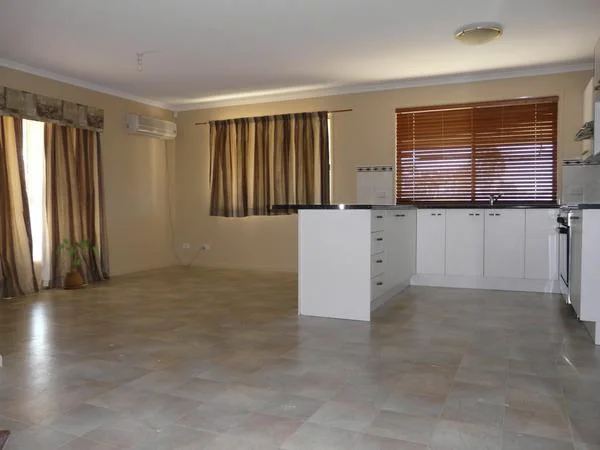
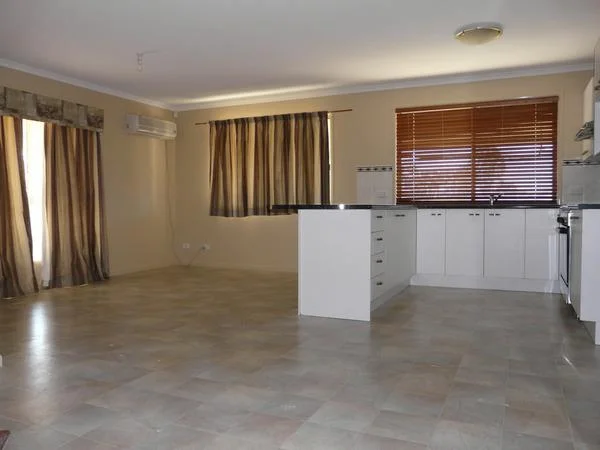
- house plant [56,236,99,290]
